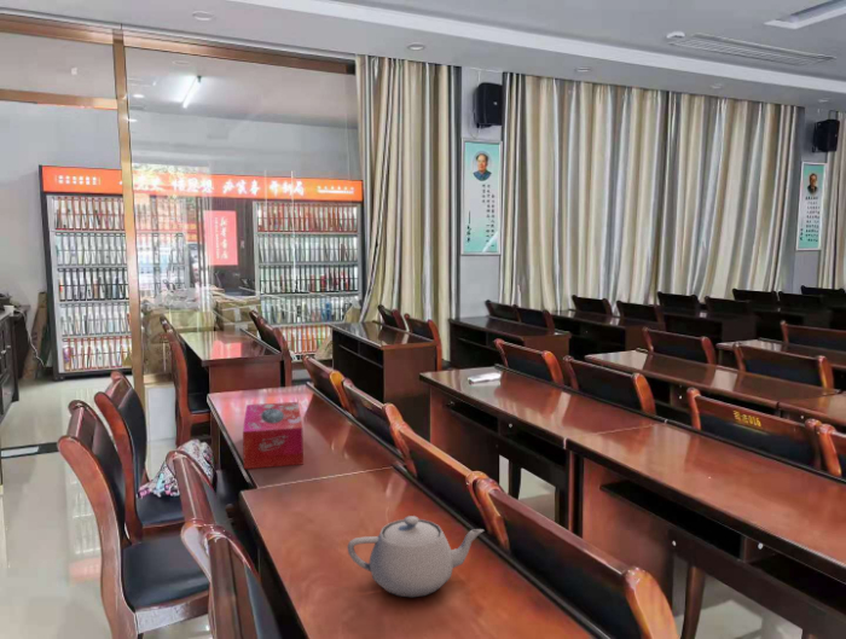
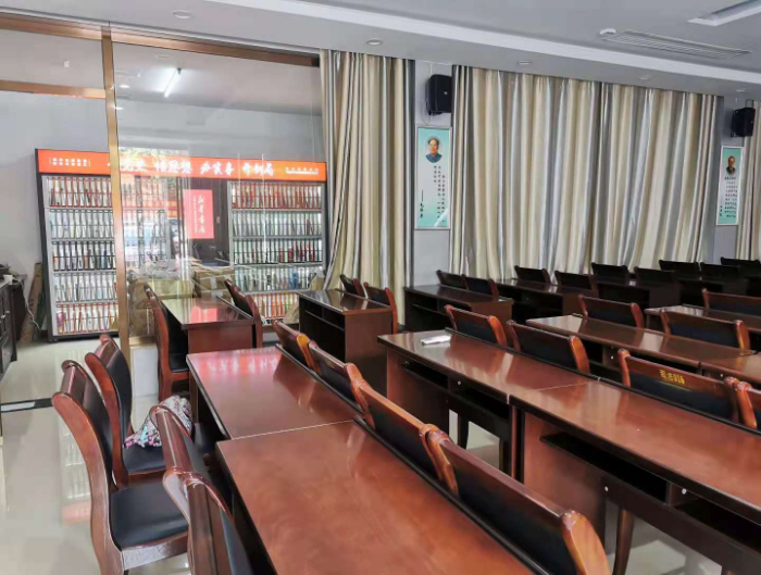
- tissue box [242,401,305,470]
- teapot [346,515,485,598]
